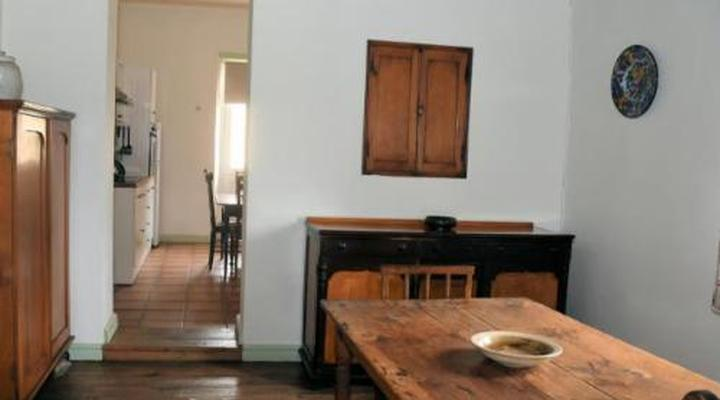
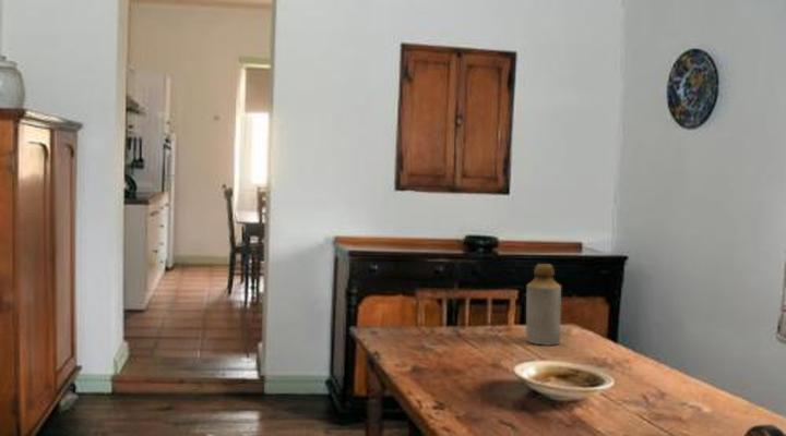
+ bottle [525,263,562,347]
